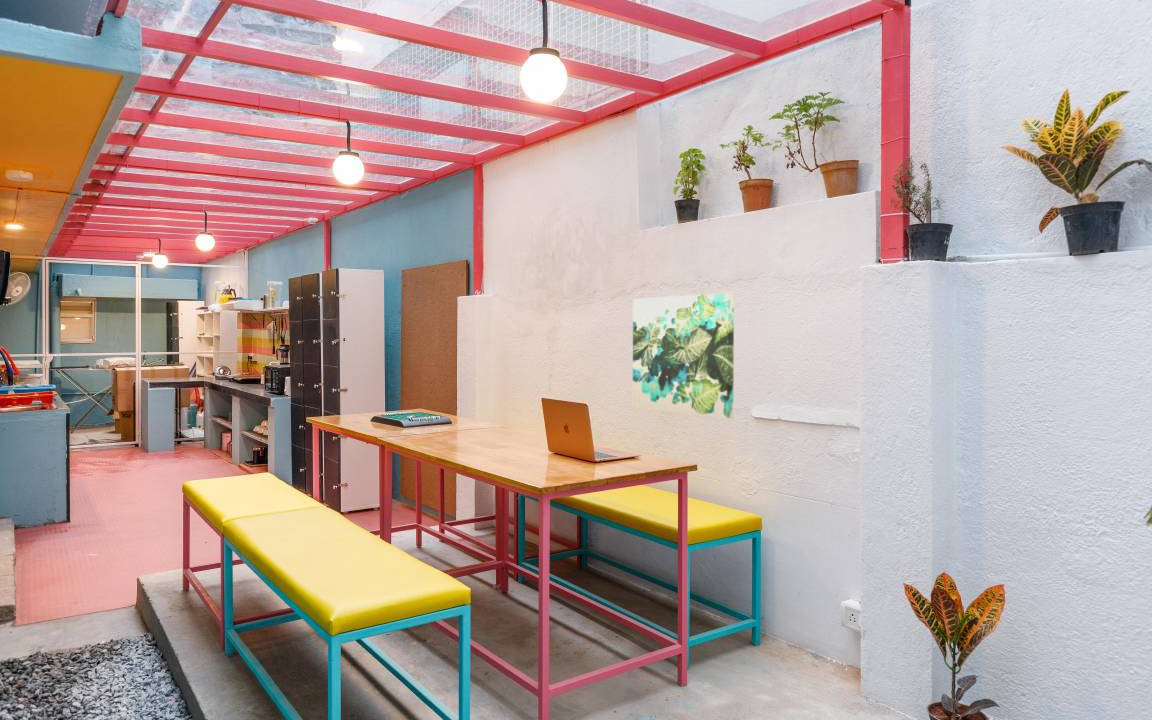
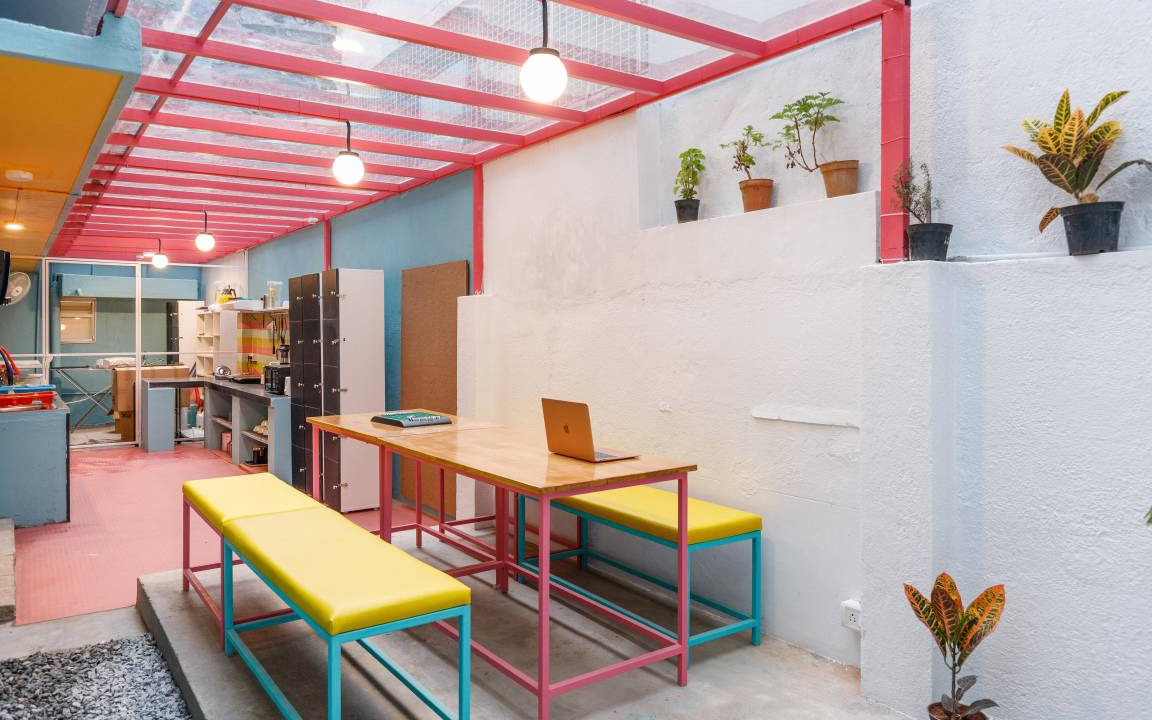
- wall art [632,292,735,421]
